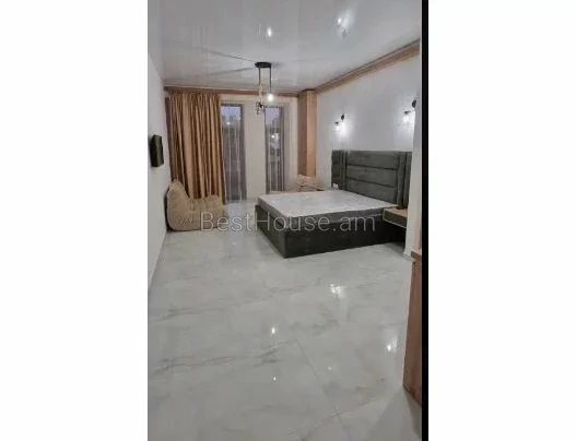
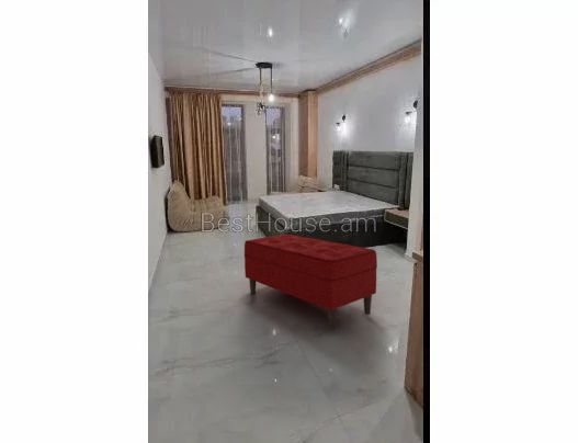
+ bench [243,234,378,331]
